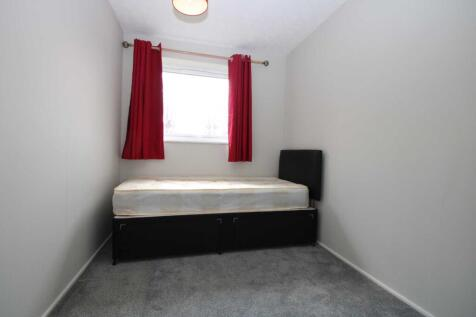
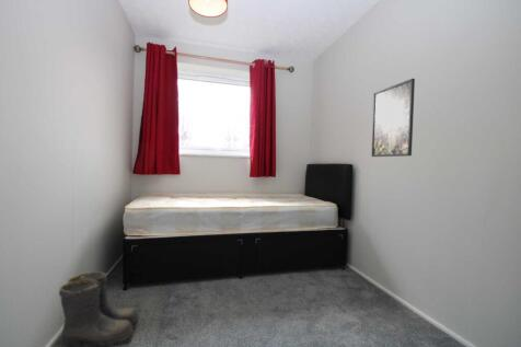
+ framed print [371,78,416,158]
+ boots [58,270,140,347]
